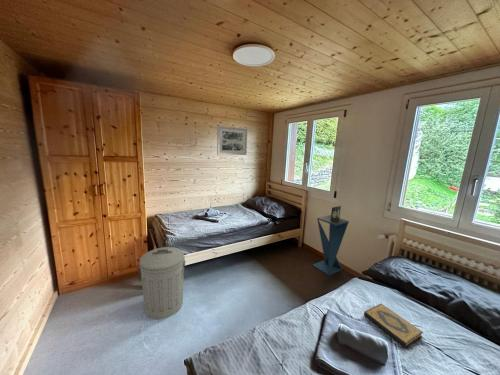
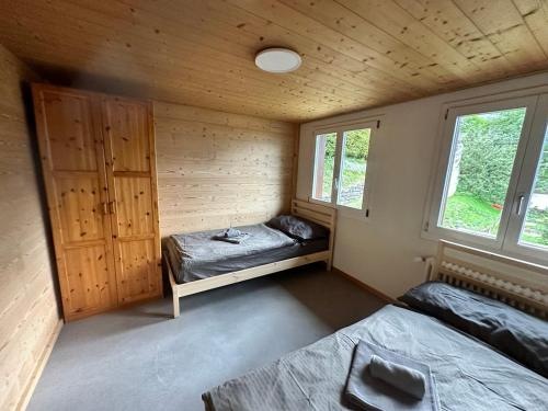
- wall art [216,125,248,156]
- pedestal table [312,205,350,277]
- trash can [138,246,186,320]
- hardback book [363,303,424,349]
